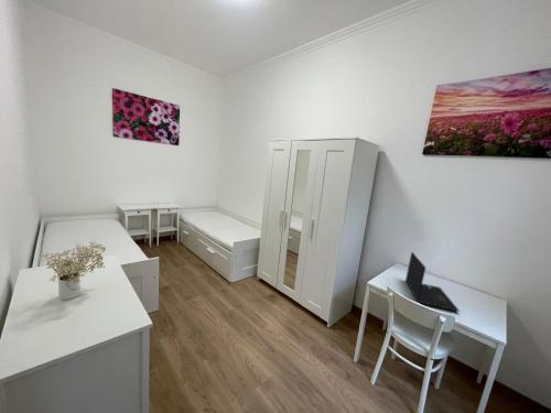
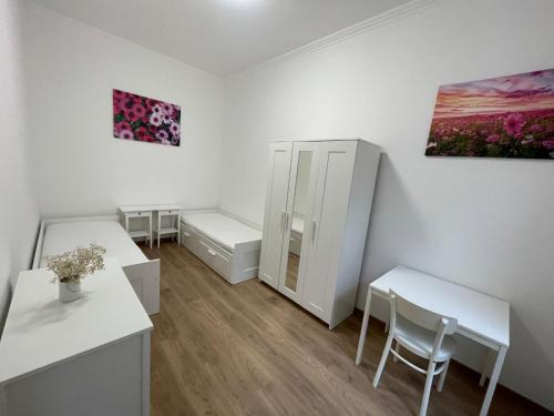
- laptop [404,251,461,313]
